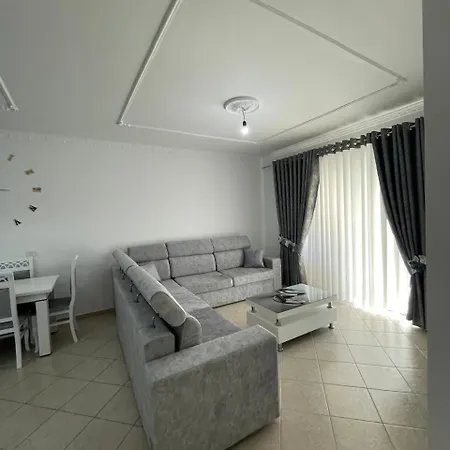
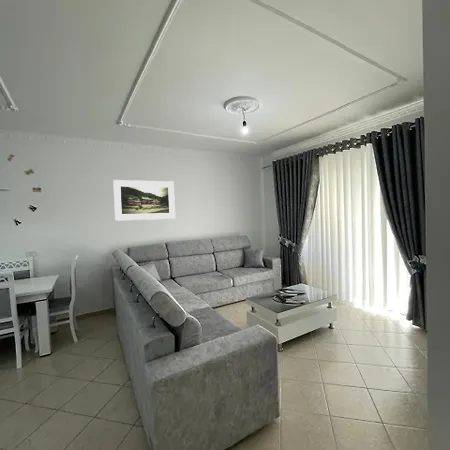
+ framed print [112,179,176,222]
